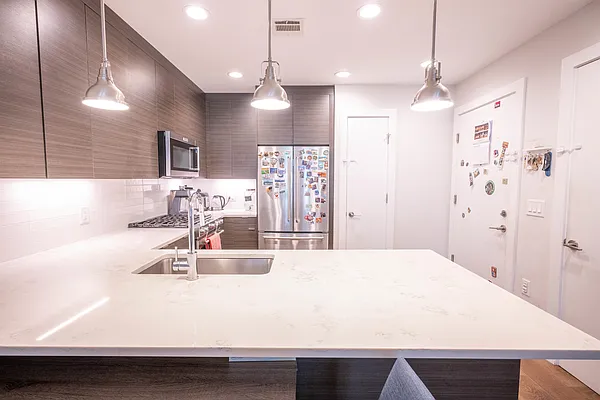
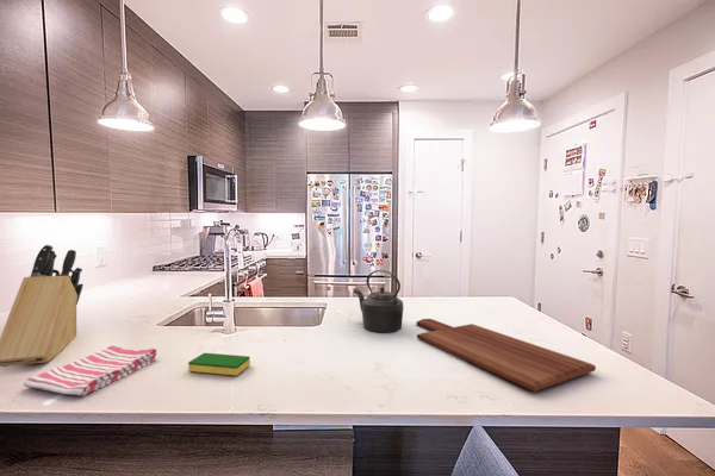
+ dish towel [23,345,158,397]
+ kettle [353,269,405,333]
+ knife block [0,244,85,368]
+ cutting board [415,318,597,393]
+ dish sponge [187,352,251,376]
